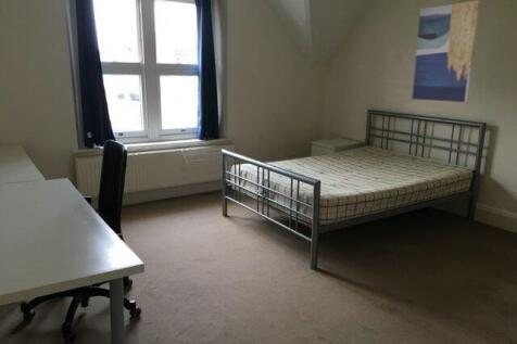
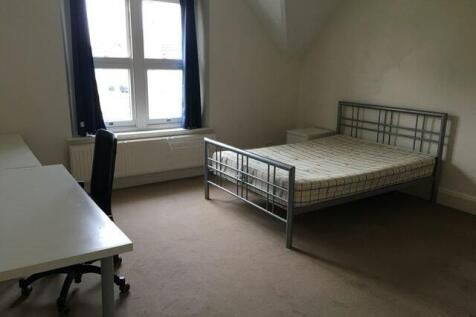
- wall art [412,0,481,103]
